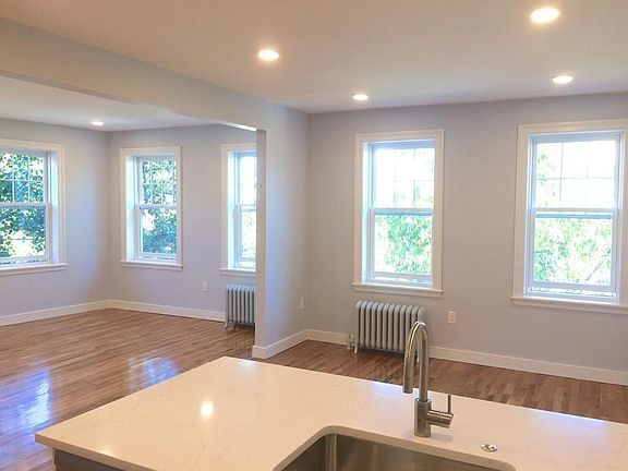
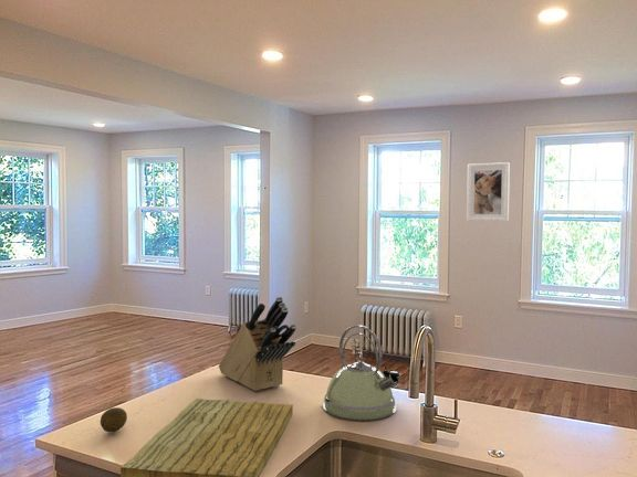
+ kettle [322,324,401,422]
+ knife block [218,296,297,392]
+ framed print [466,161,511,222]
+ cutting board [119,398,293,477]
+ fruit [100,406,128,433]
